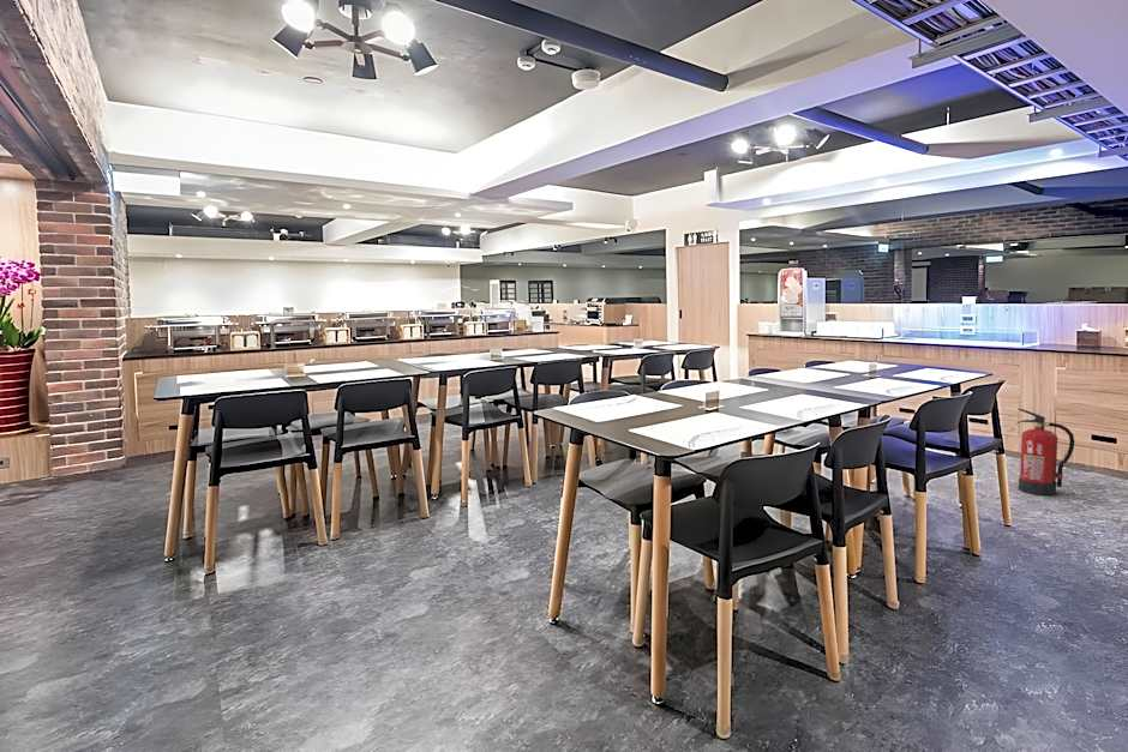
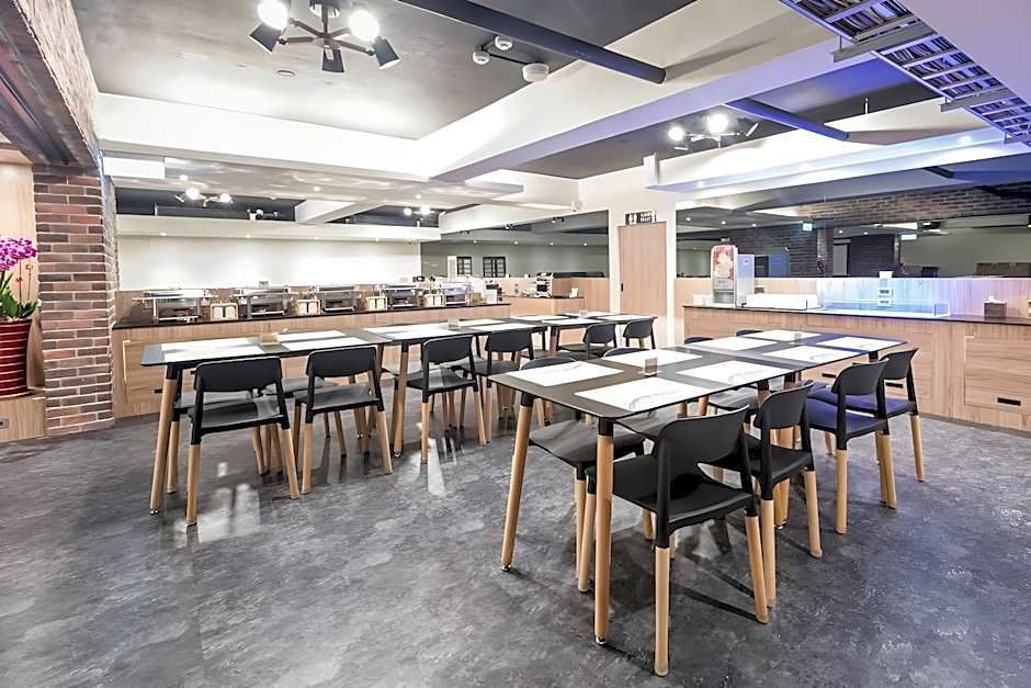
- fire extinguisher [1015,408,1075,497]
